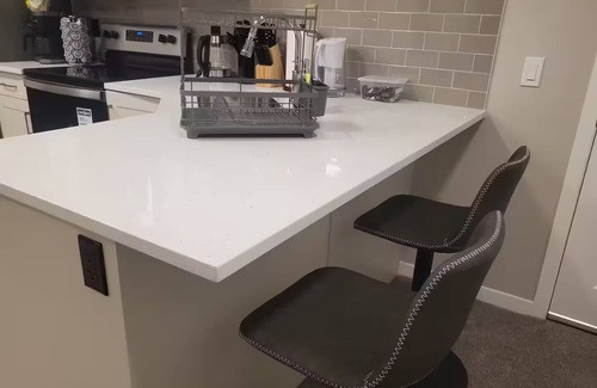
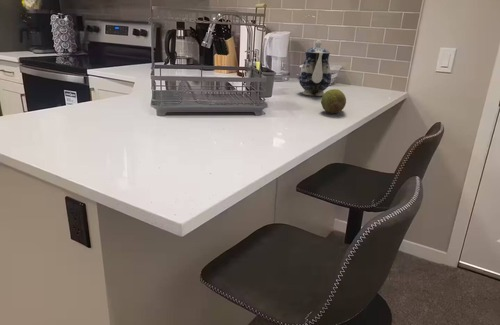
+ teapot [298,39,332,97]
+ fruit [320,88,347,114]
